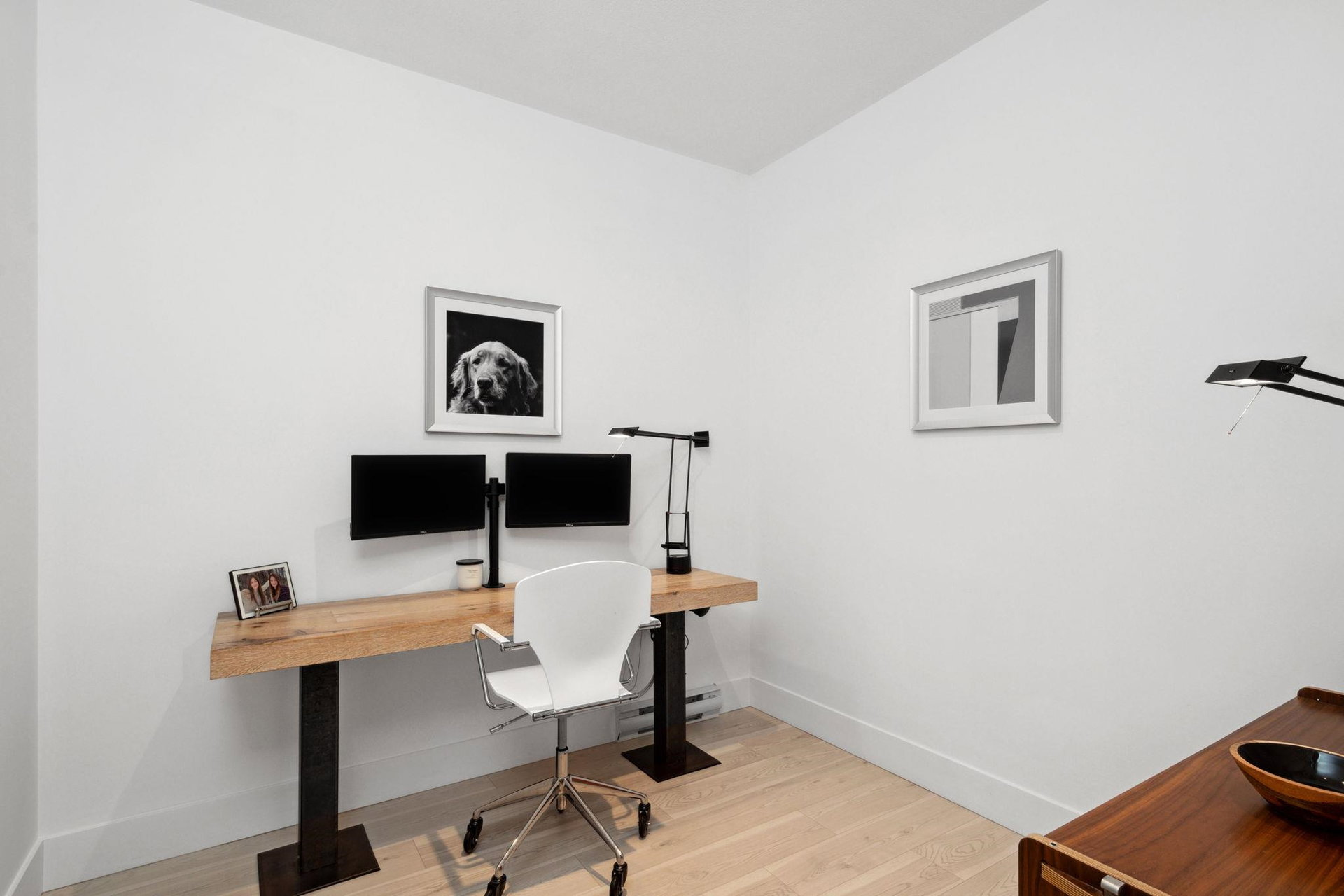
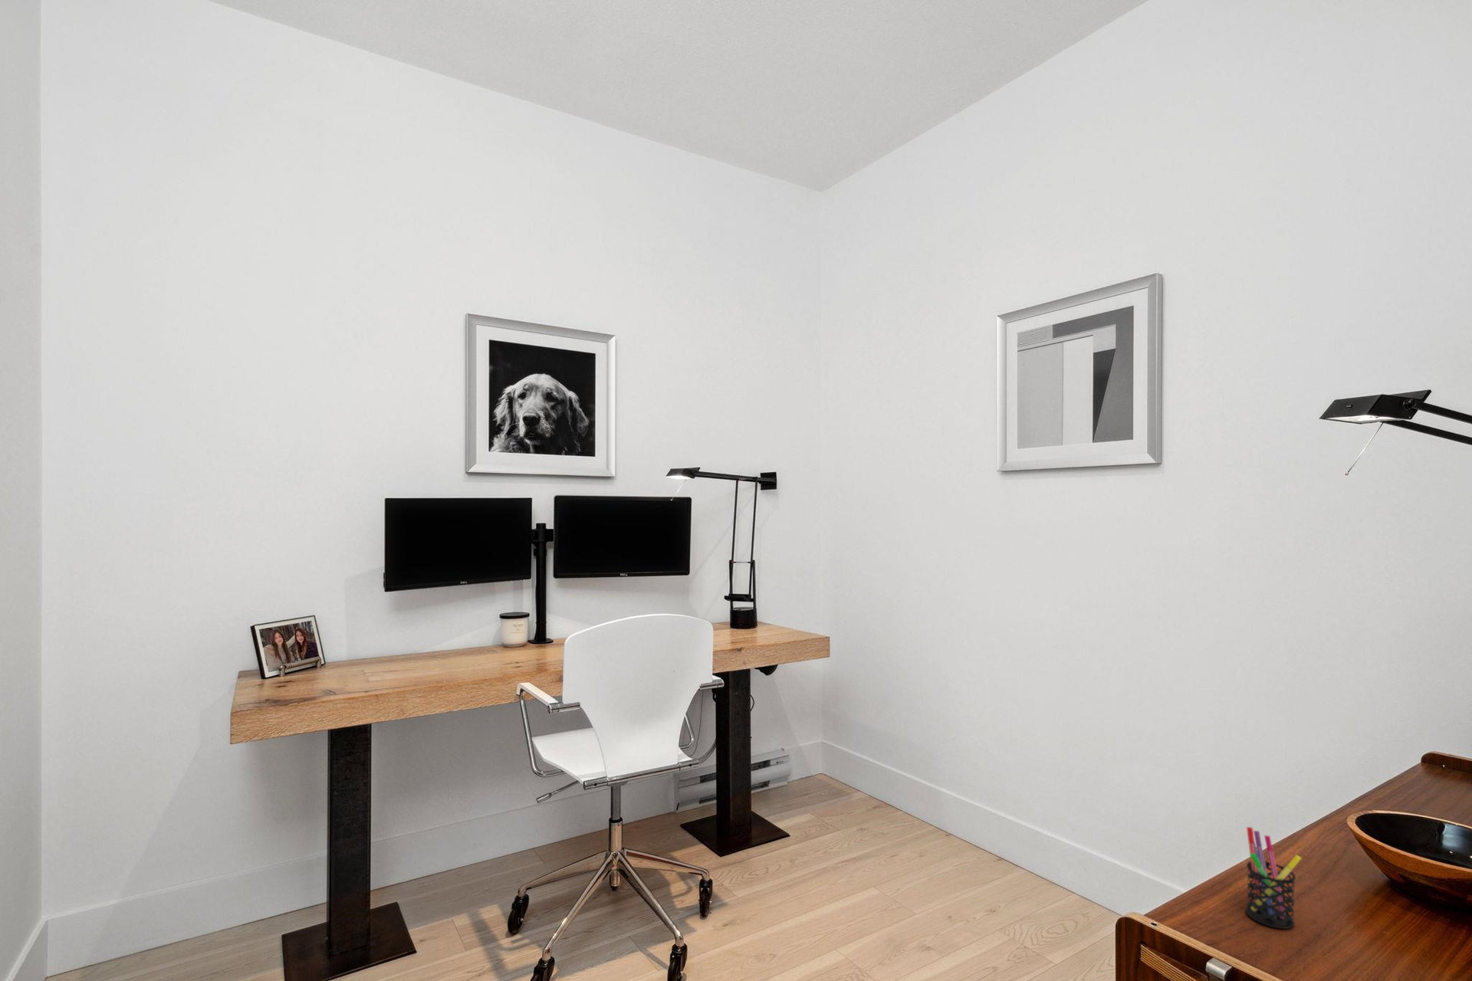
+ pen holder [1245,827,1302,930]
